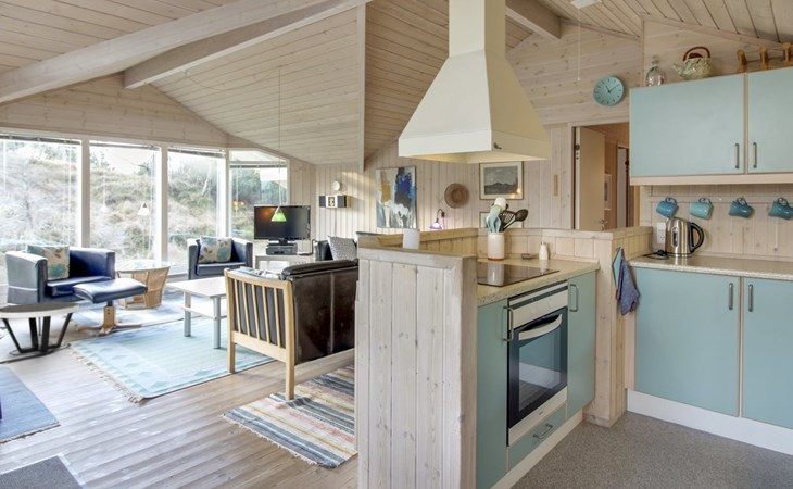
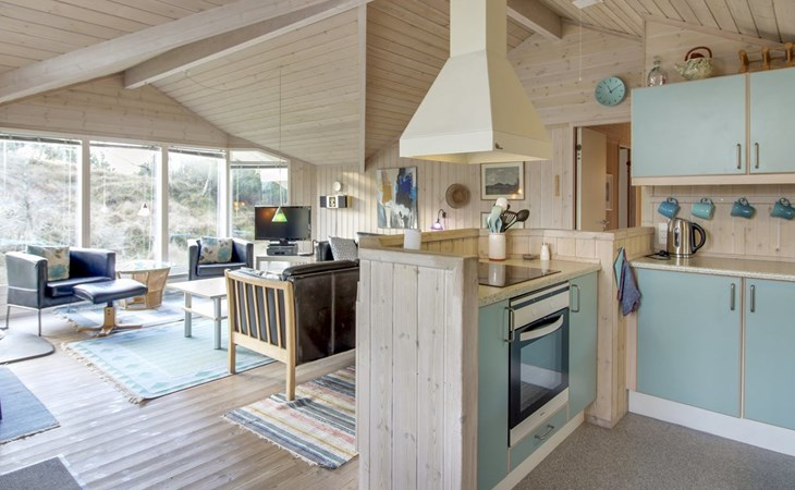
- side table [0,301,80,356]
